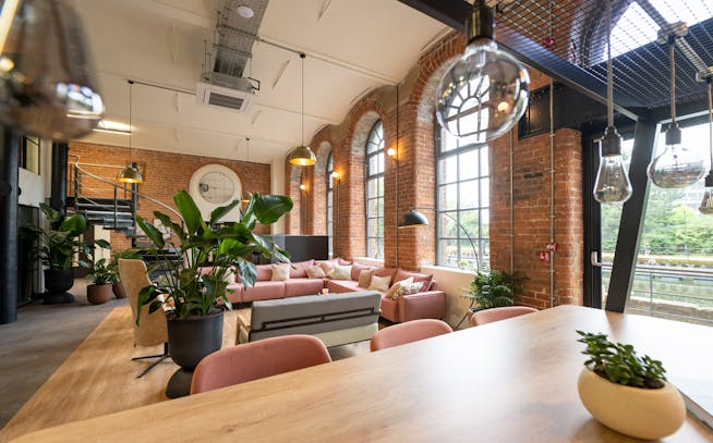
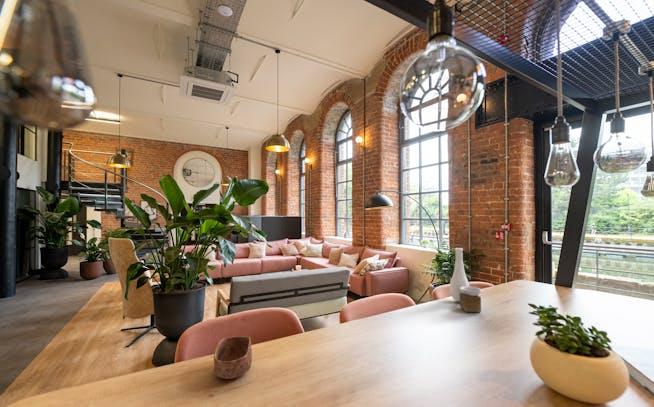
+ bowl [213,335,253,380]
+ vase [449,247,484,313]
